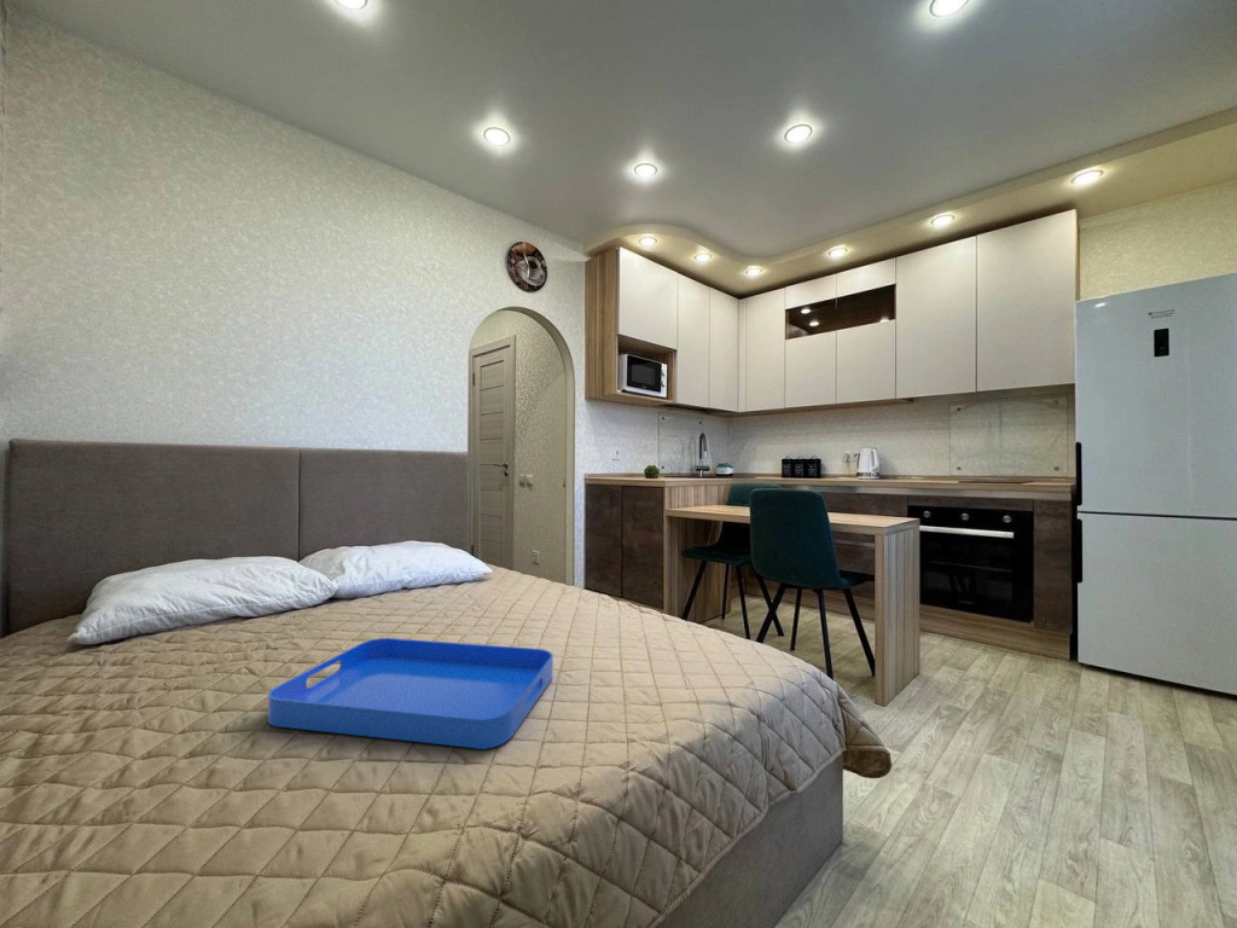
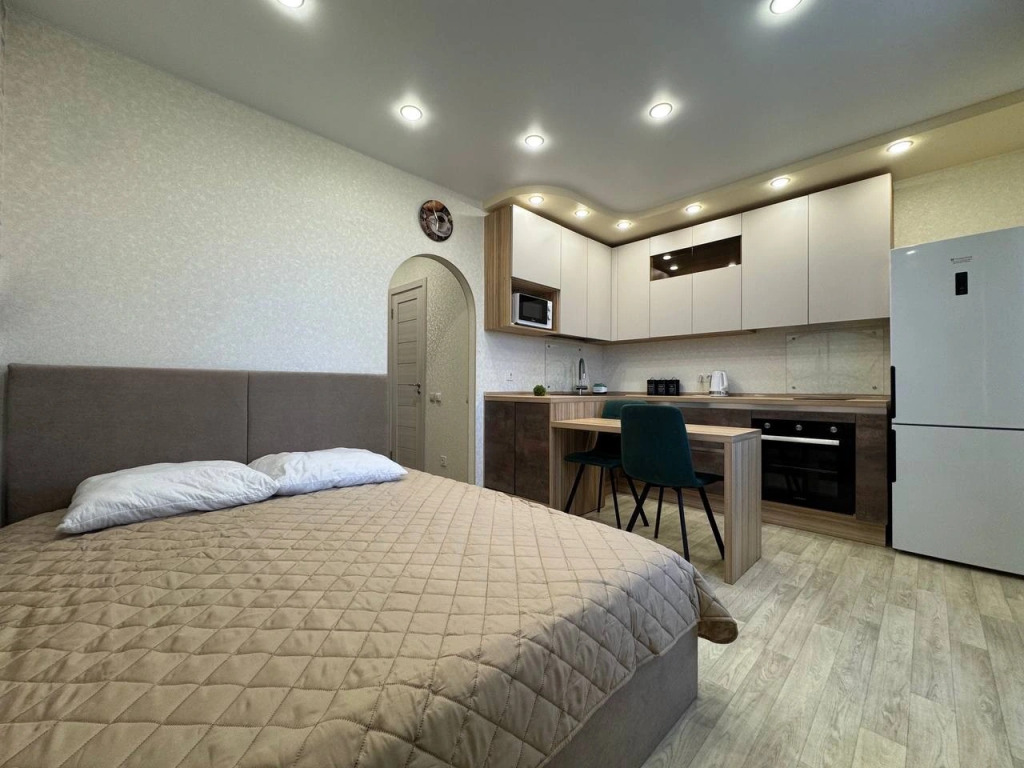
- serving tray [267,637,554,750]
